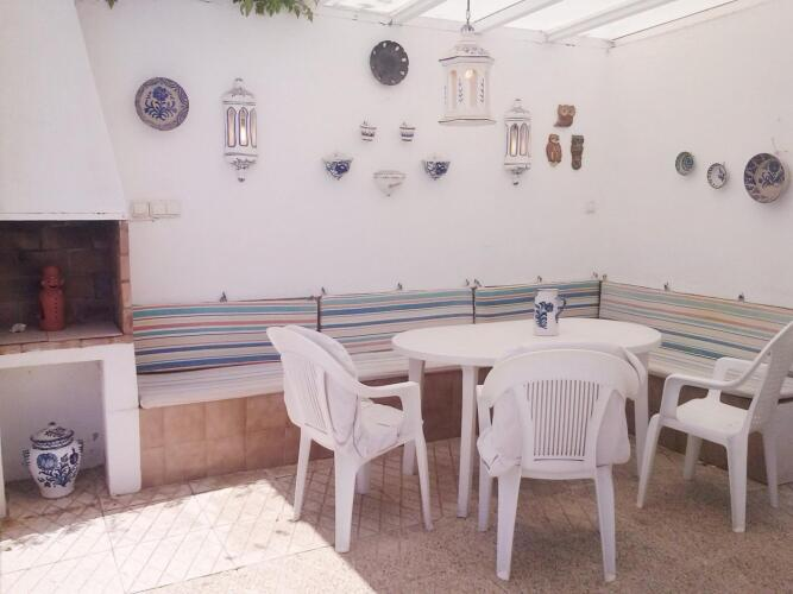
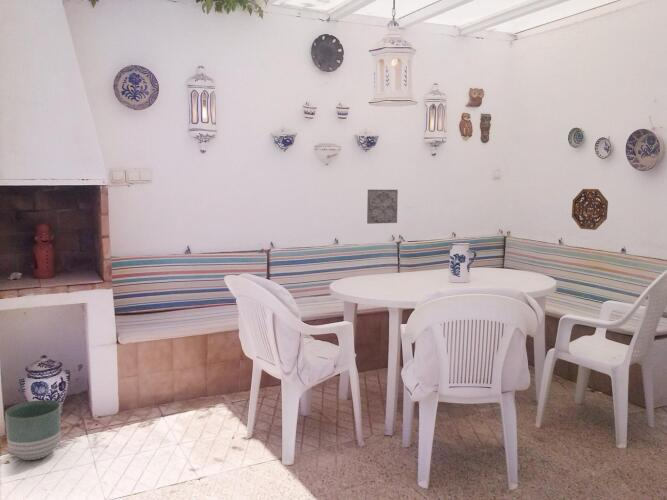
+ decorative tile [366,189,399,225]
+ decorative platter [571,188,609,231]
+ planter [4,399,62,461]
